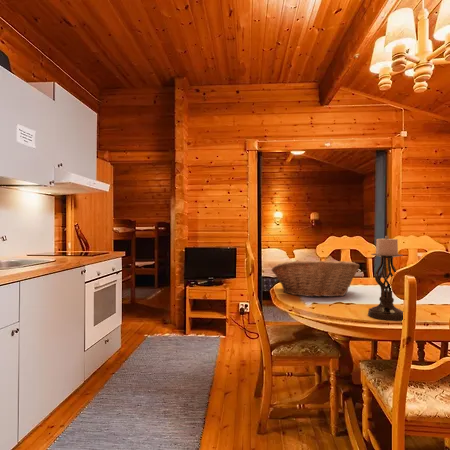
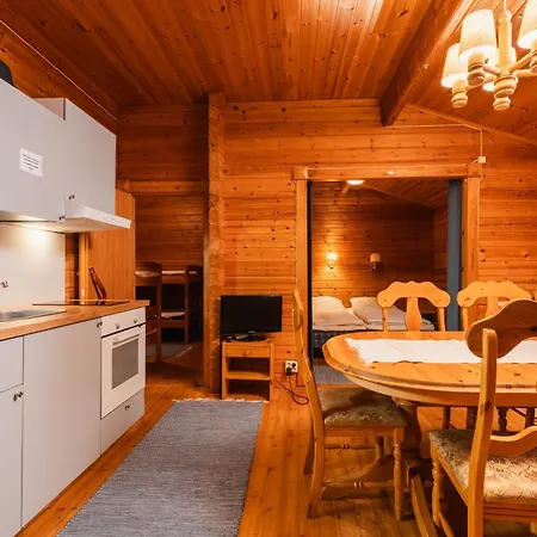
- candle holder [367,235,404,322]
- fruit basket [271,260,360,298]
